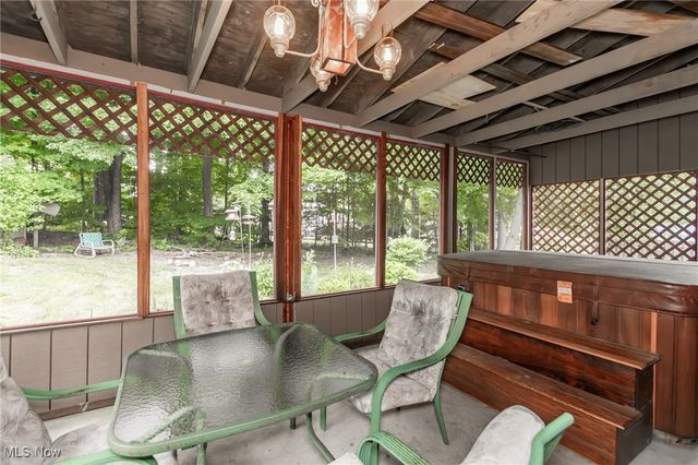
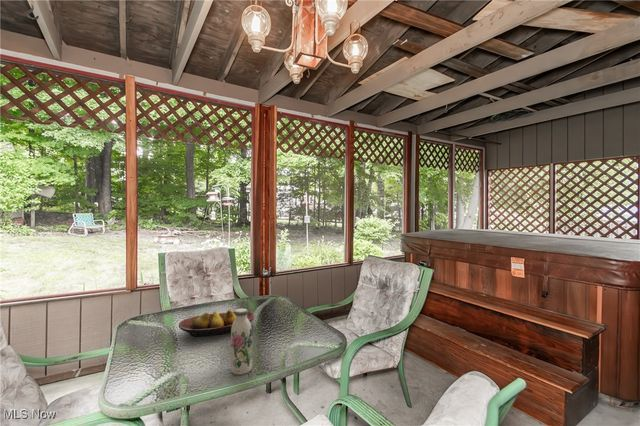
+ water bottle [230,308,253,376]
+ fruit bowl [178,309,256,338]
